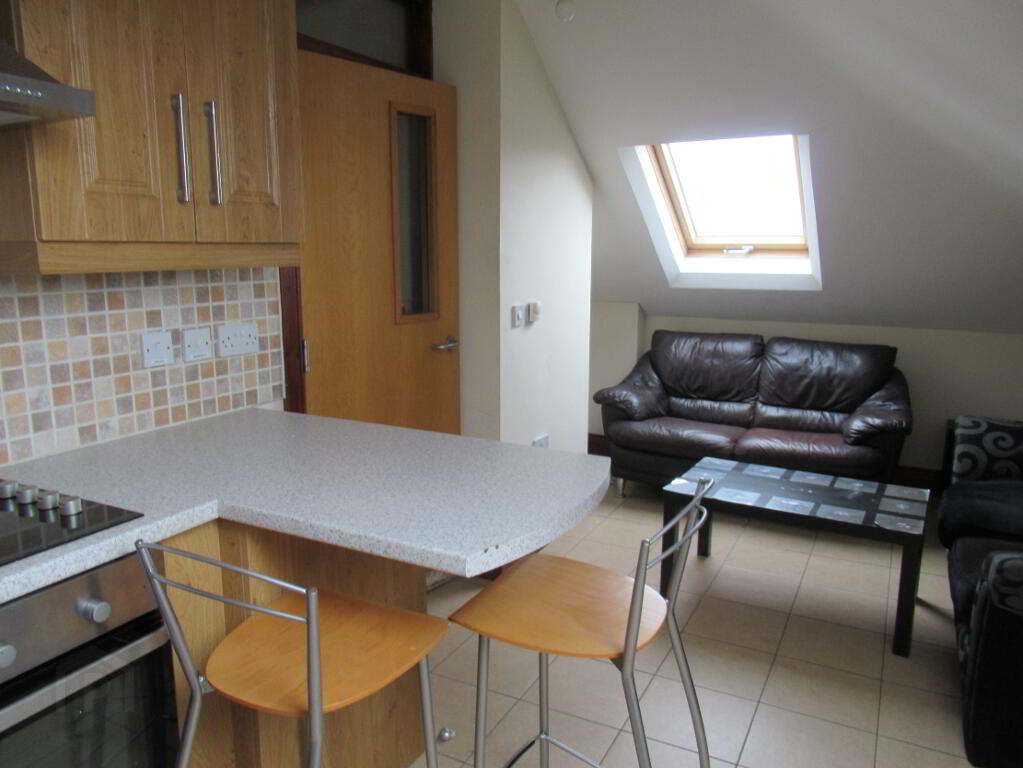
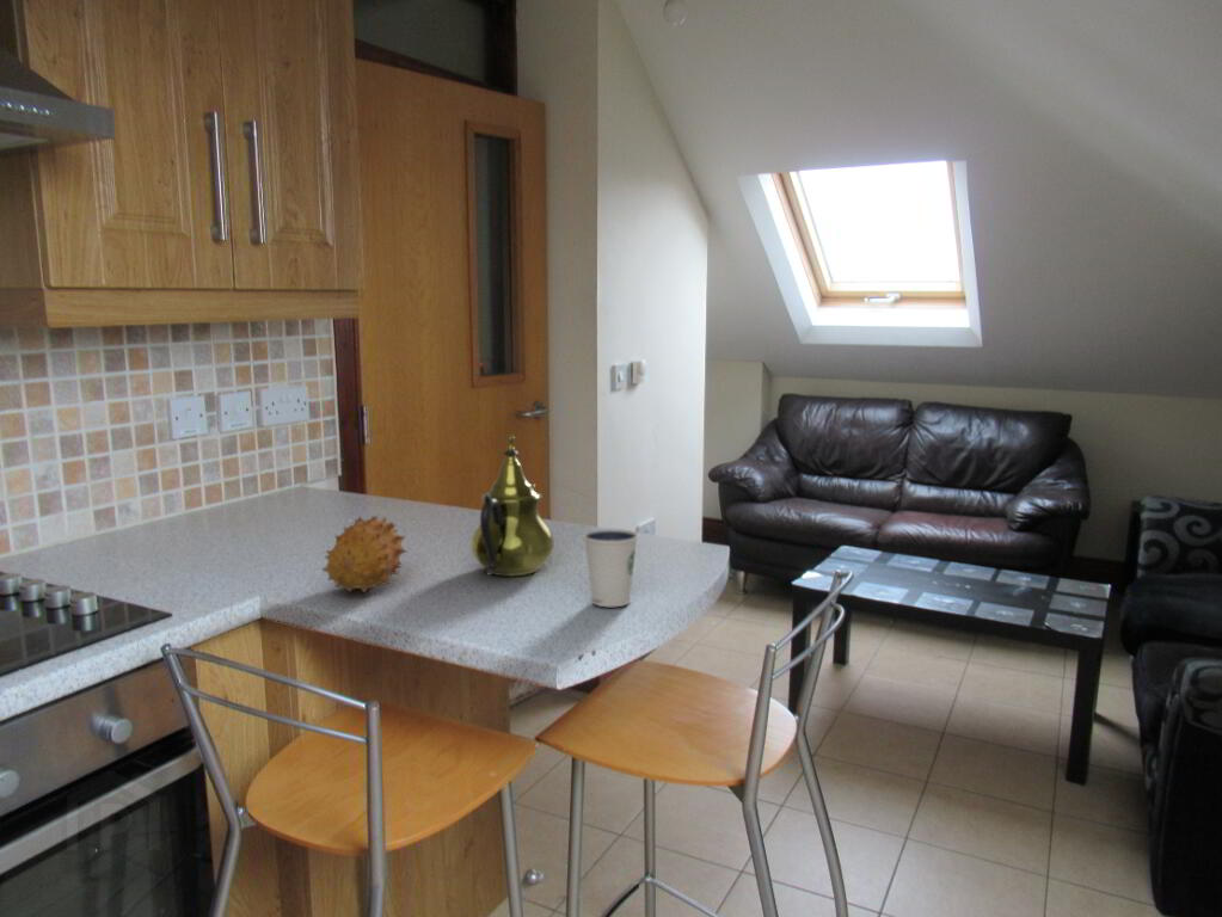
+ teapot [469,435,555,577]
+ dixie cup [582,528,639,608]
+ fruit [321,515,407,593]
